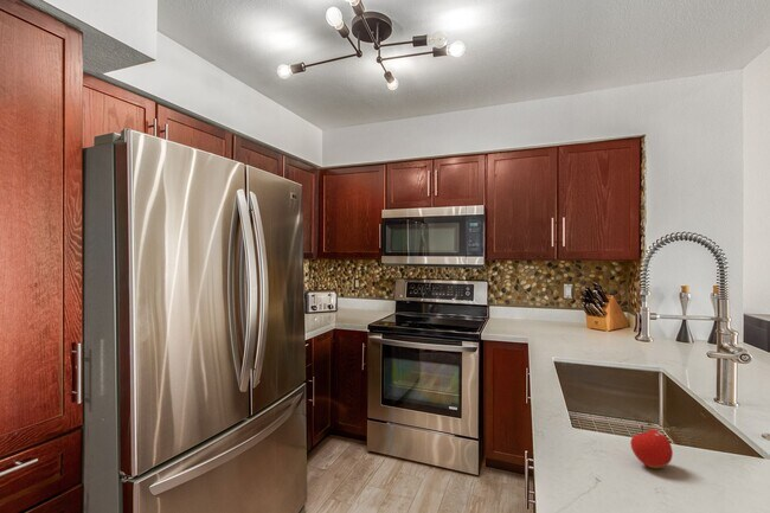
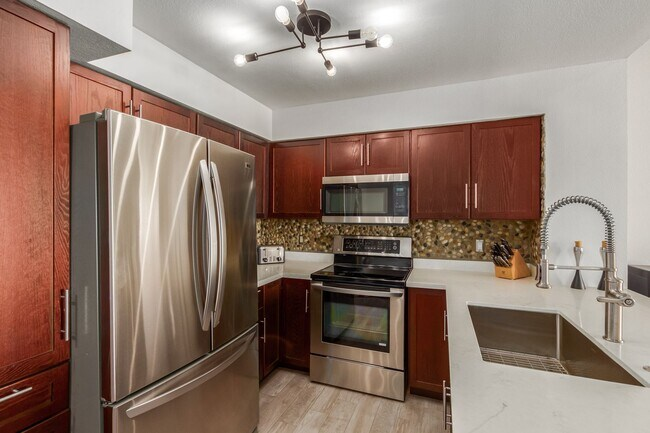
- fruit [629,424,674,469]
